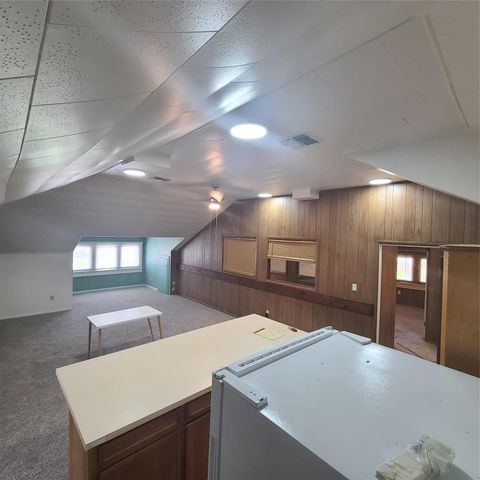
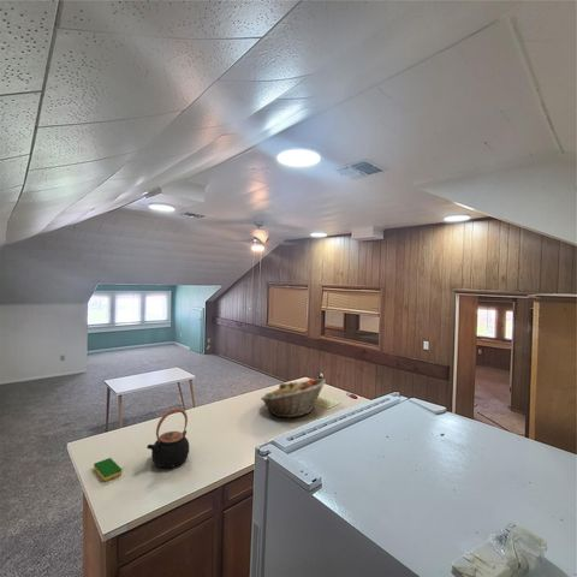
+ teapot [145,408,190,469]
+ dish sponge [93,457,123,482]
+ fruit basket [260,377,327,418]
